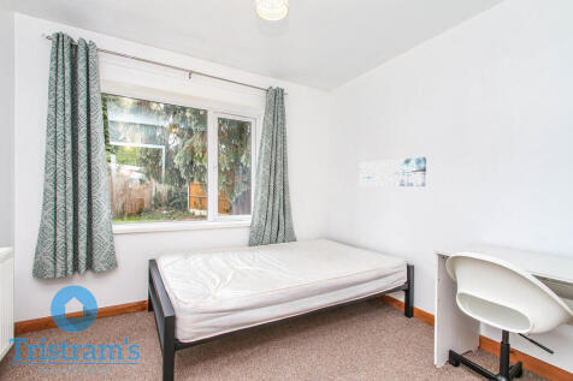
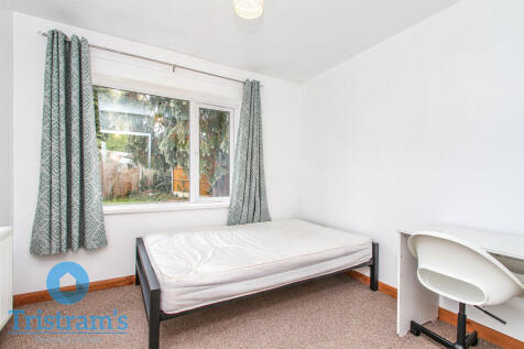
- wall art [358,156,427,187]
